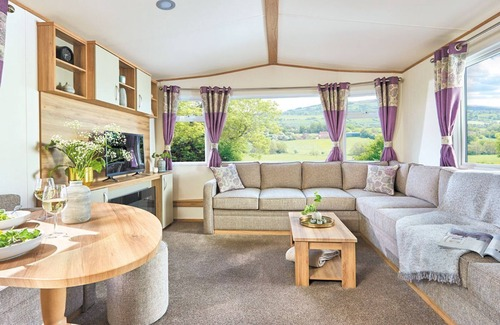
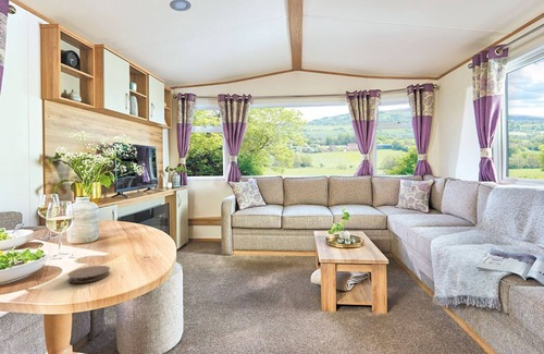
+ coaster [66,265,111,284]
